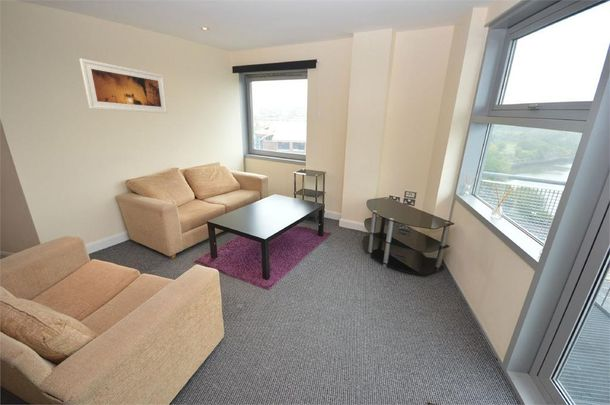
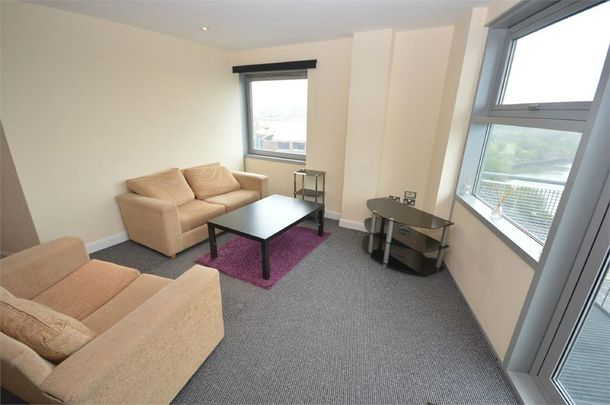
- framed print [79,58,169,114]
